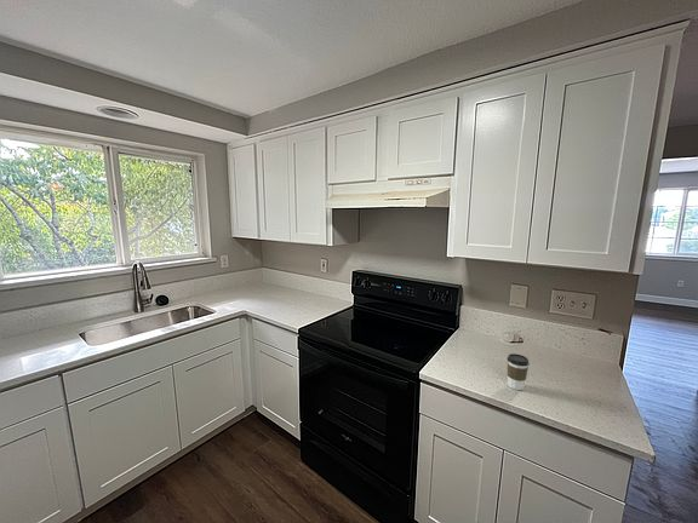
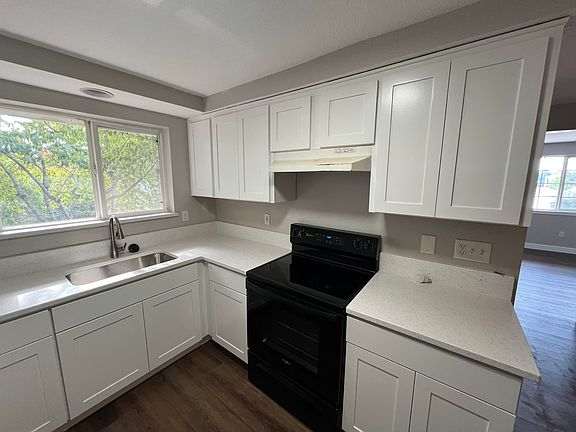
- coffee cup [505,352,530,391]
